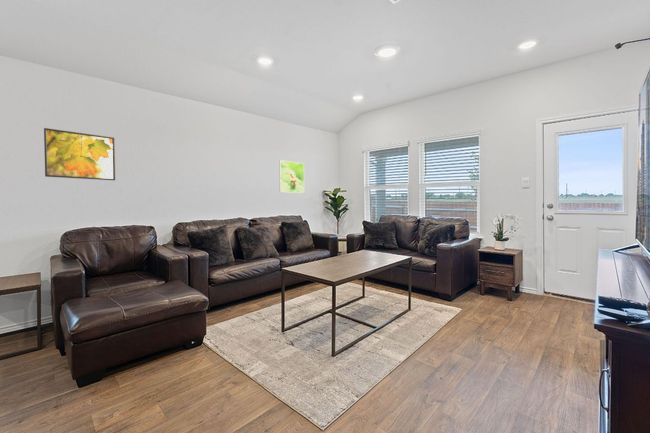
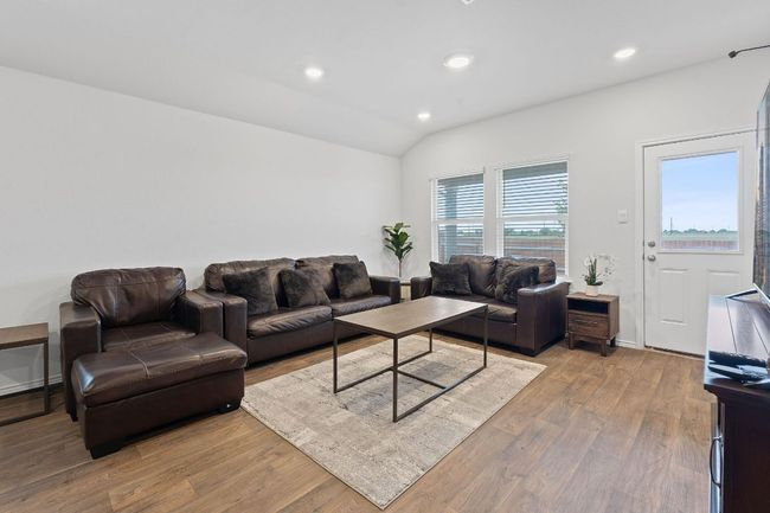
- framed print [278,159,305,194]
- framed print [43,127,116,181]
